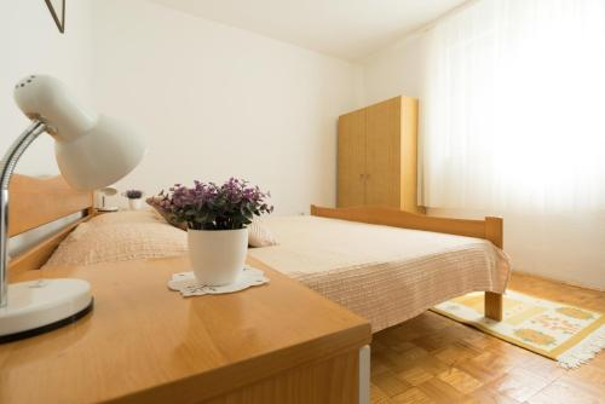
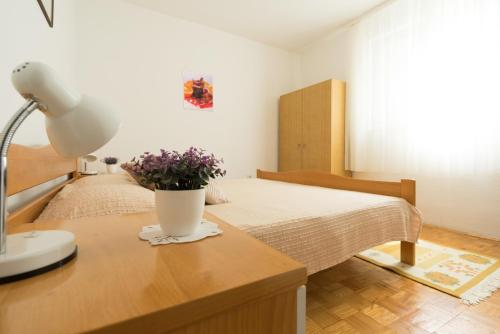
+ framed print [182,70,214,112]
